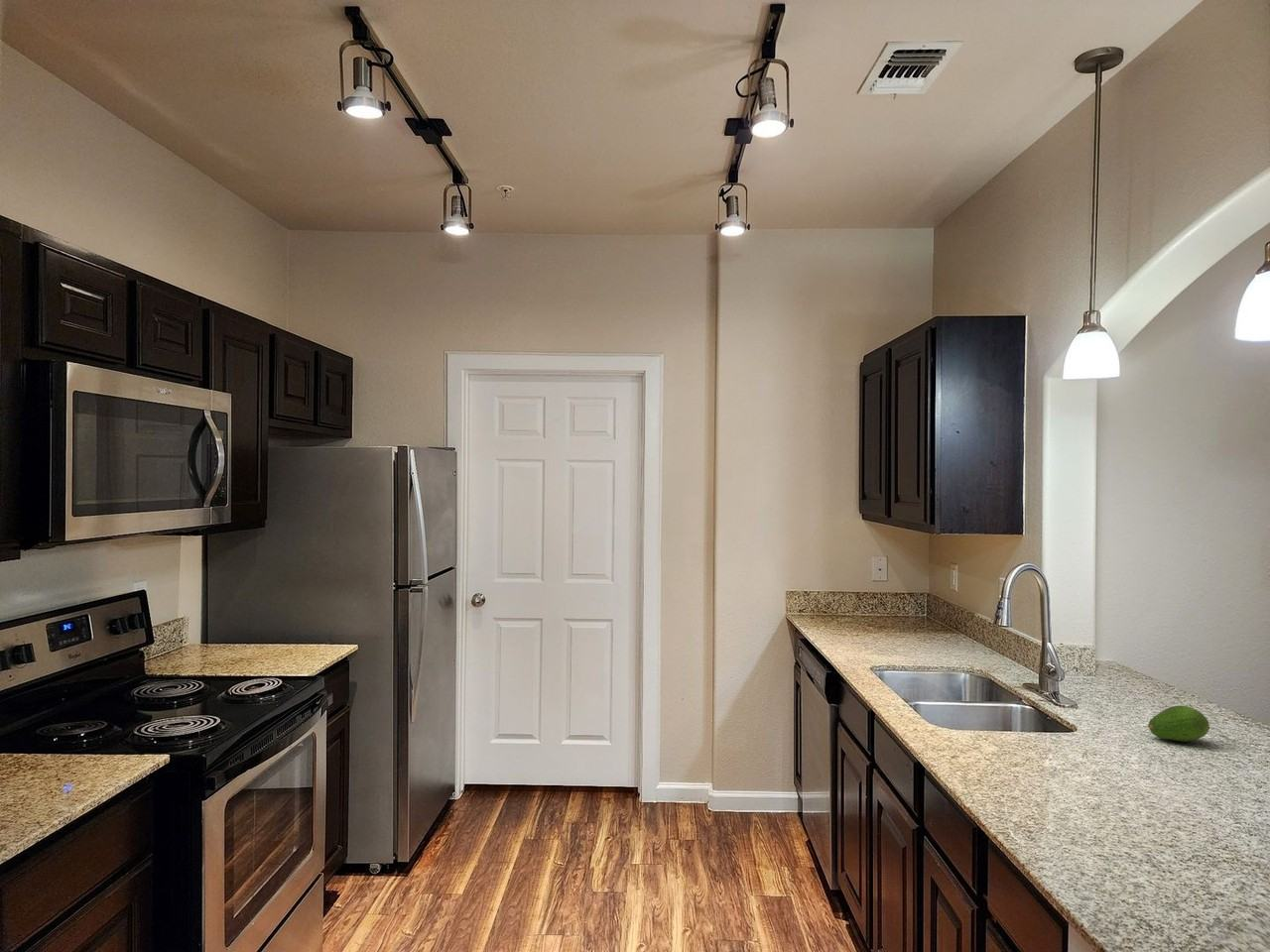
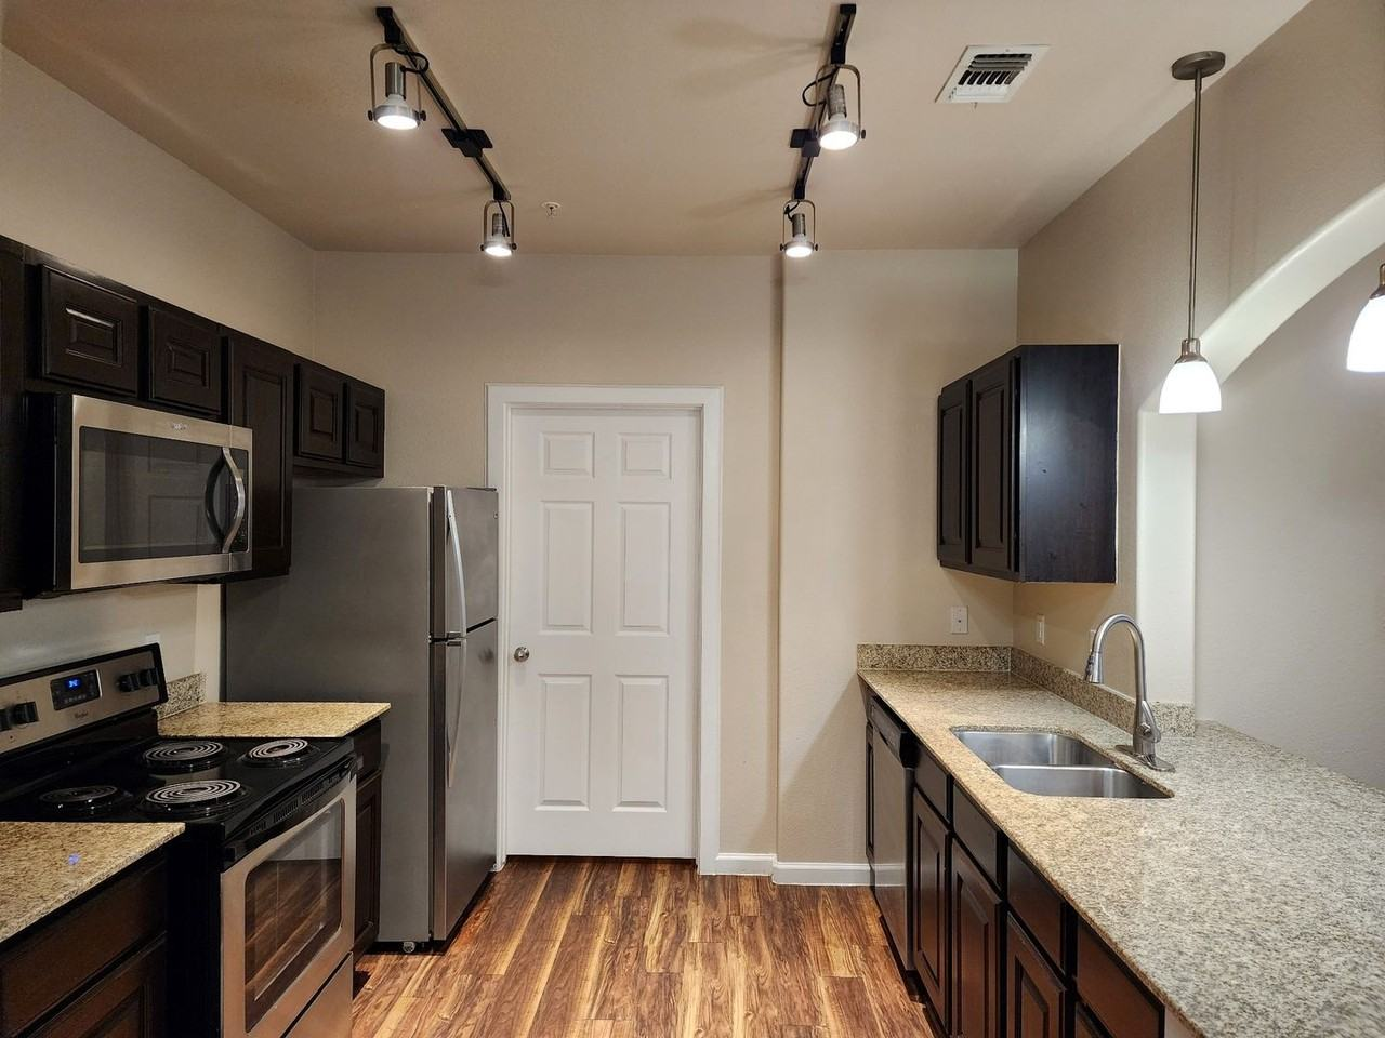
- fruit [1147,705,1210,743]
